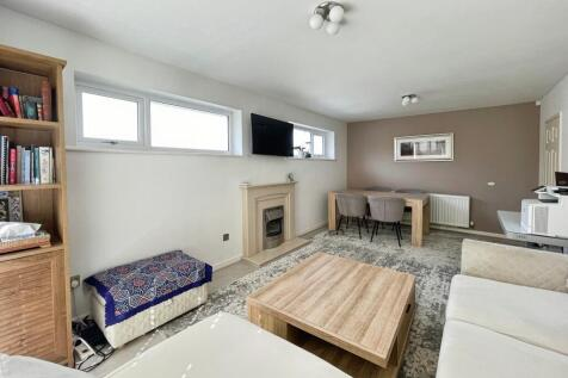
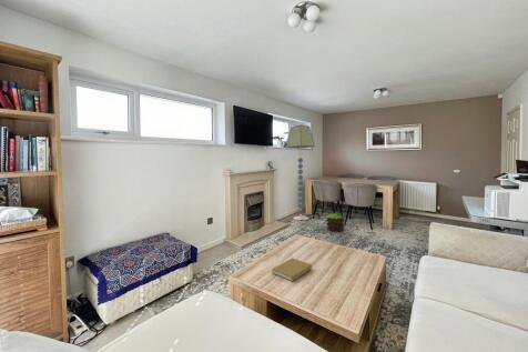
+ potted plant [325,212,346,232]
+ book [271,258,313,282]
+ floor lamp [285,123,316,221]
